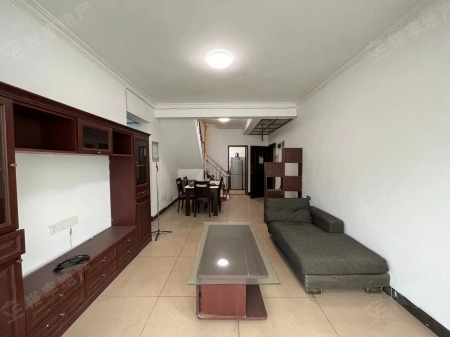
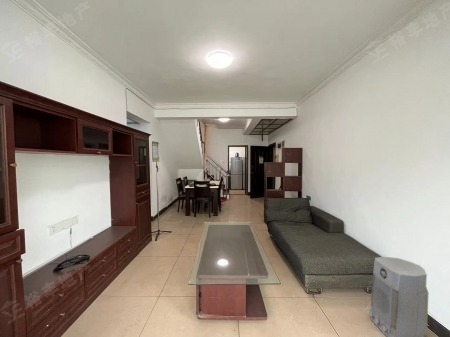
+ air purifier [368,256,429,337]
